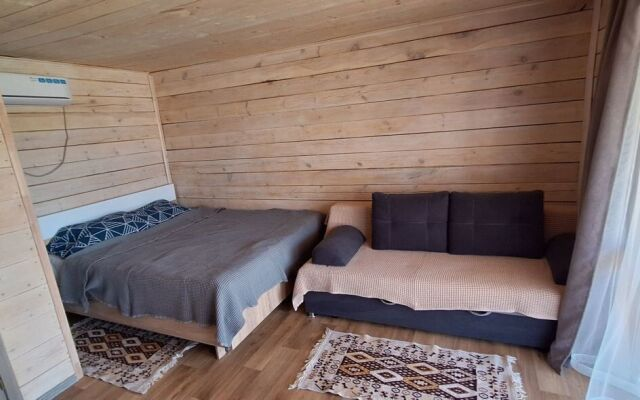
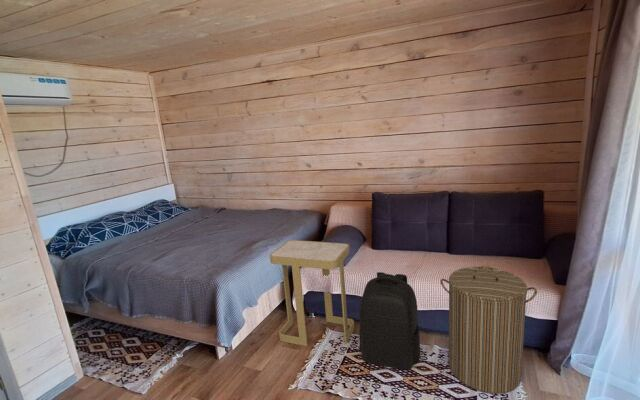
+ laundry hamper [439,265,538,394]
+ side table [269,239,355,347]
+ backpack [358,271,421,371]
